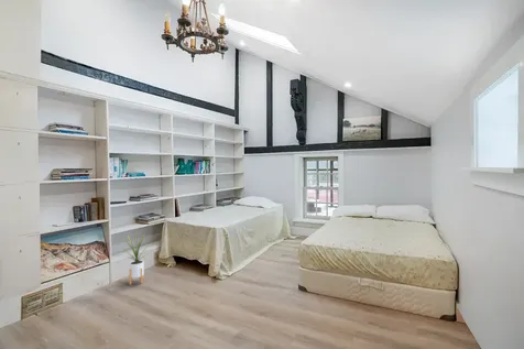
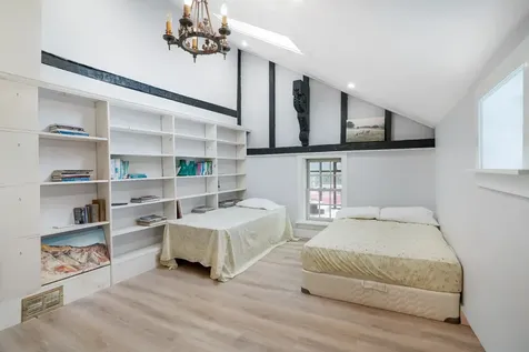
- house plant [121,228,150,286]
